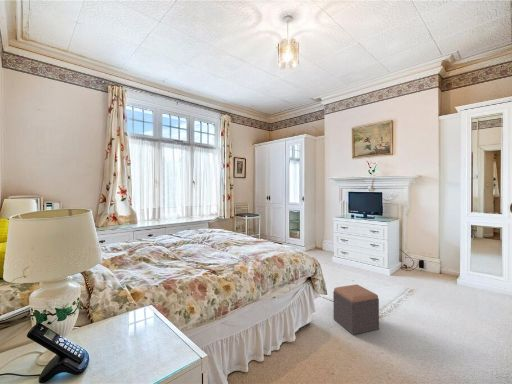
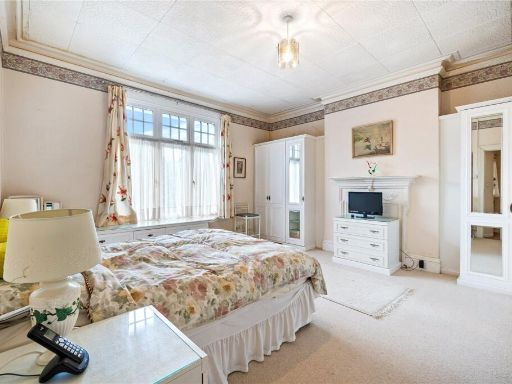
- footstool [332,283,380,336]
